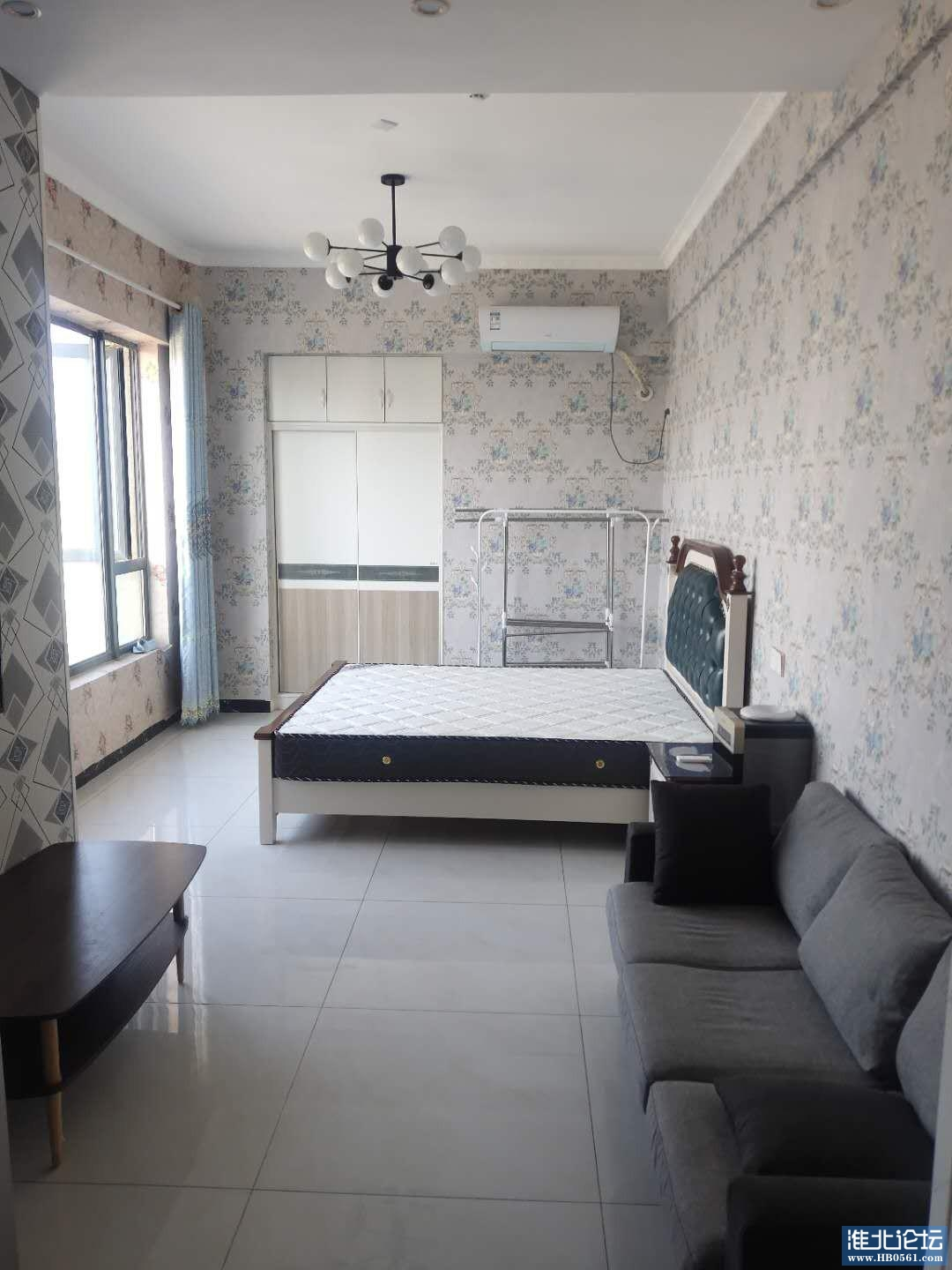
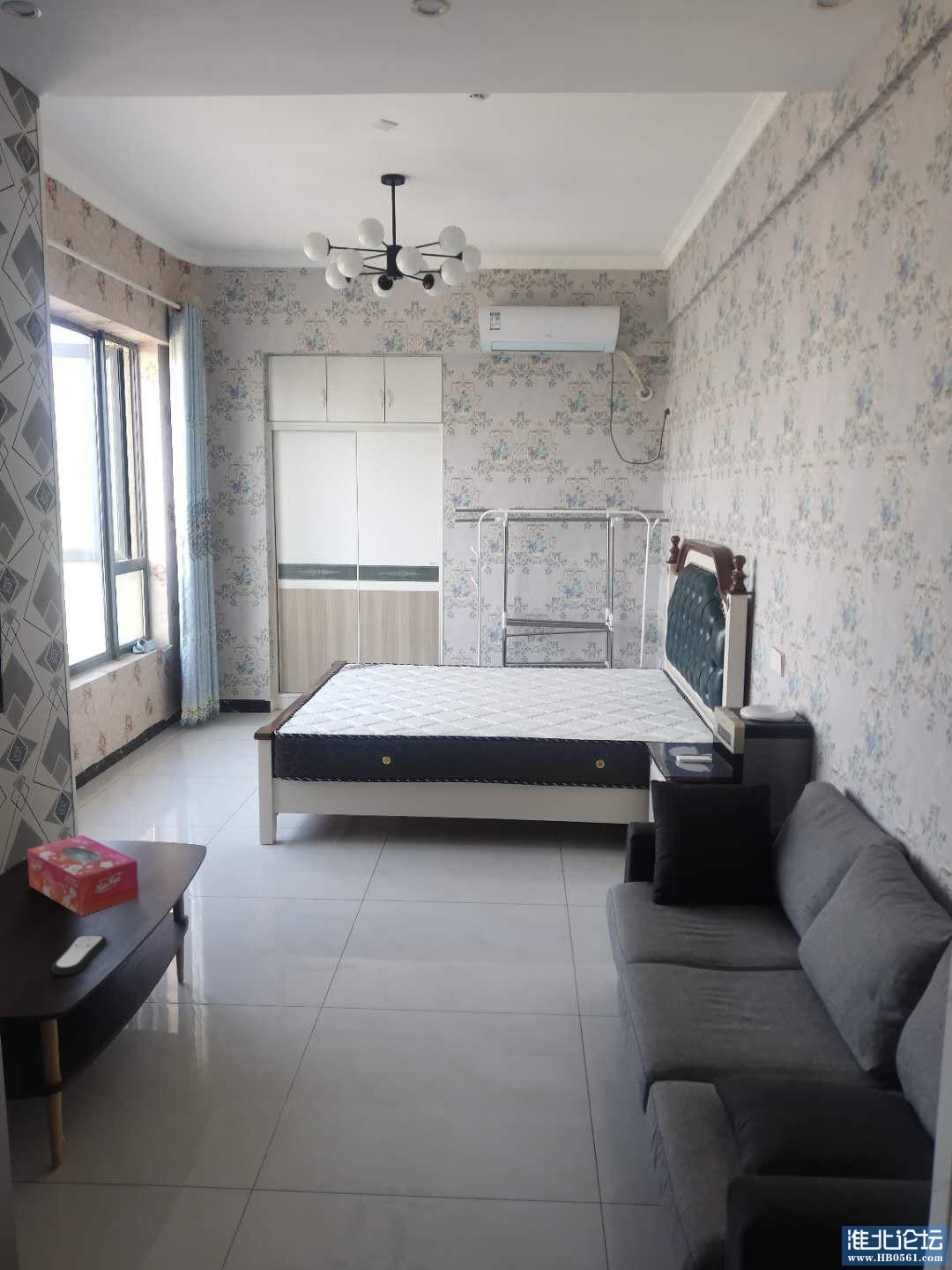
+ tissue box [26,834,139,917]
+ remote control [50,934,108,976]
